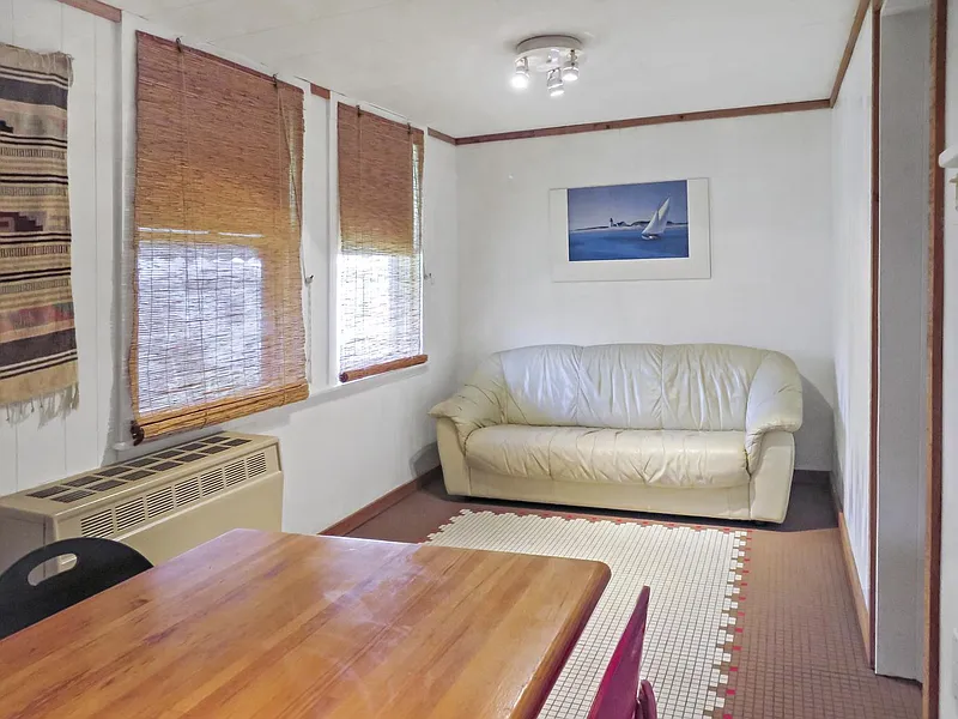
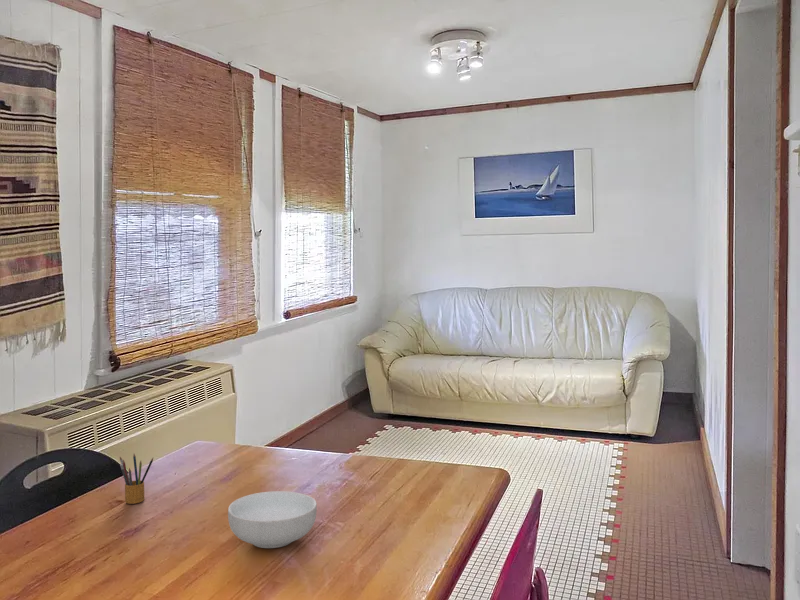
+ pencil box [119,453,154,505]
+ cereal bowl [227,490,318,549]
